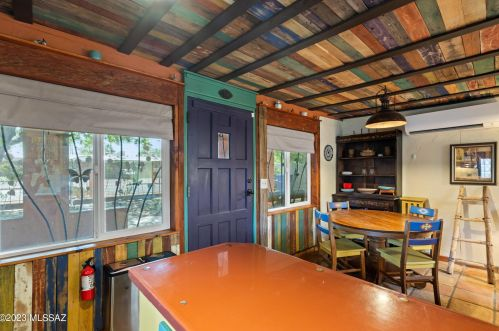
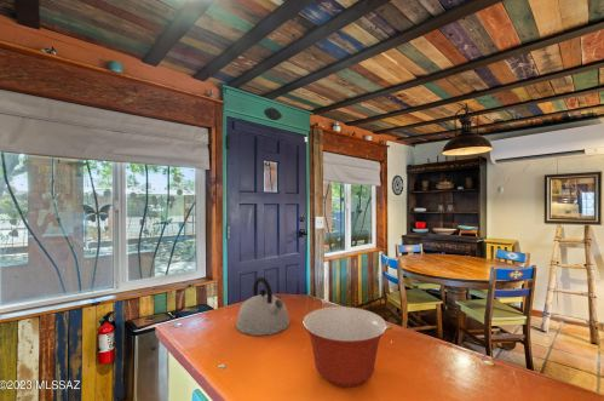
+ mixing bowl [301,305,389,389]
+ kettle [235,276,291,337]
